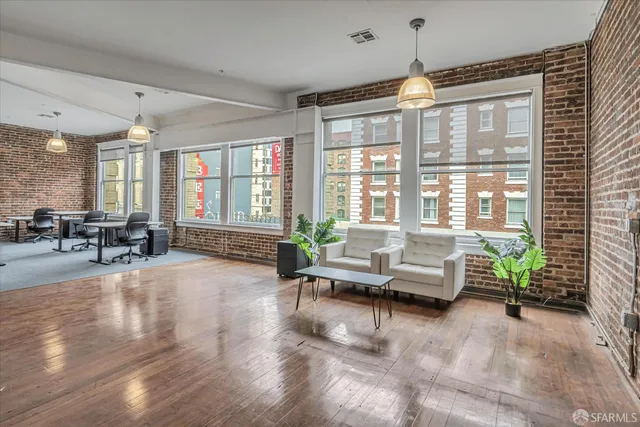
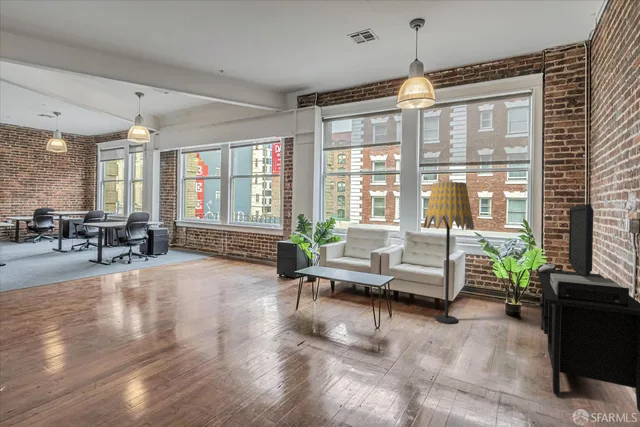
+ floor lamp [422,181,475,325]
+ media console [535,203,640,414]
